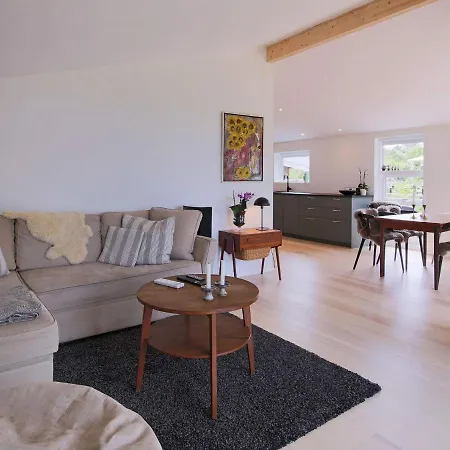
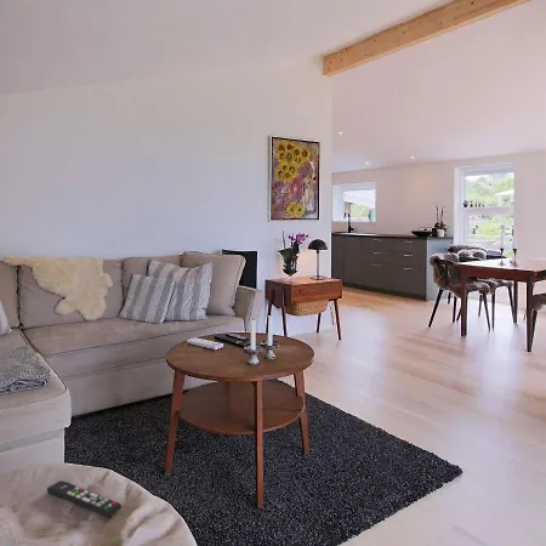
+ remote control [46,479,123,518]
